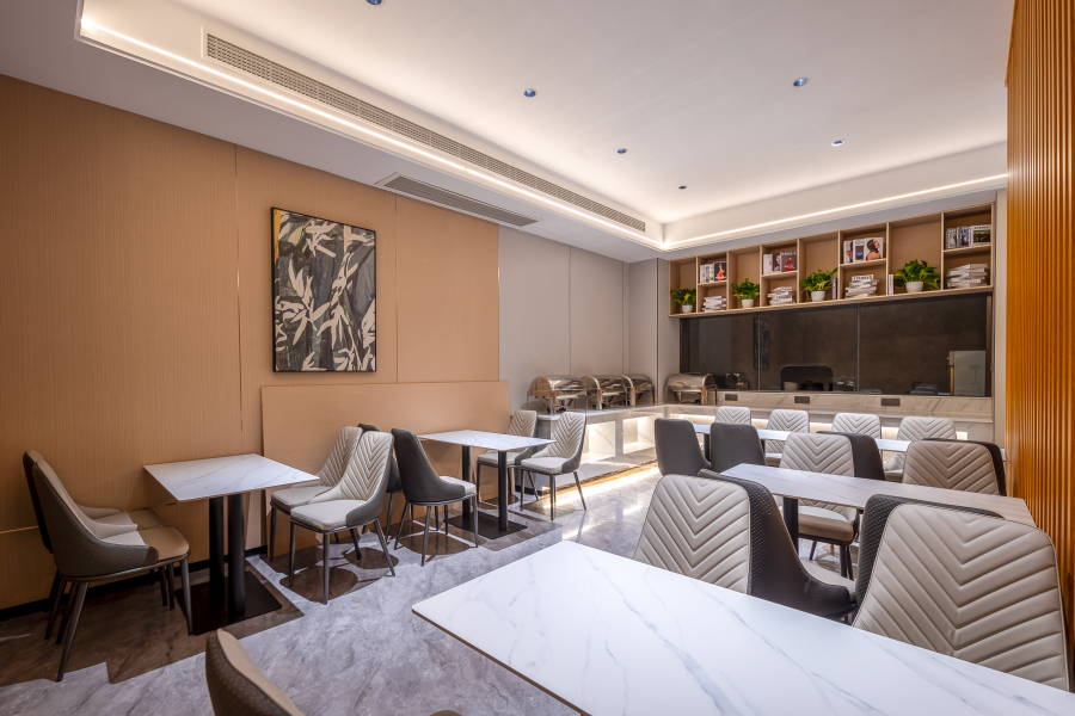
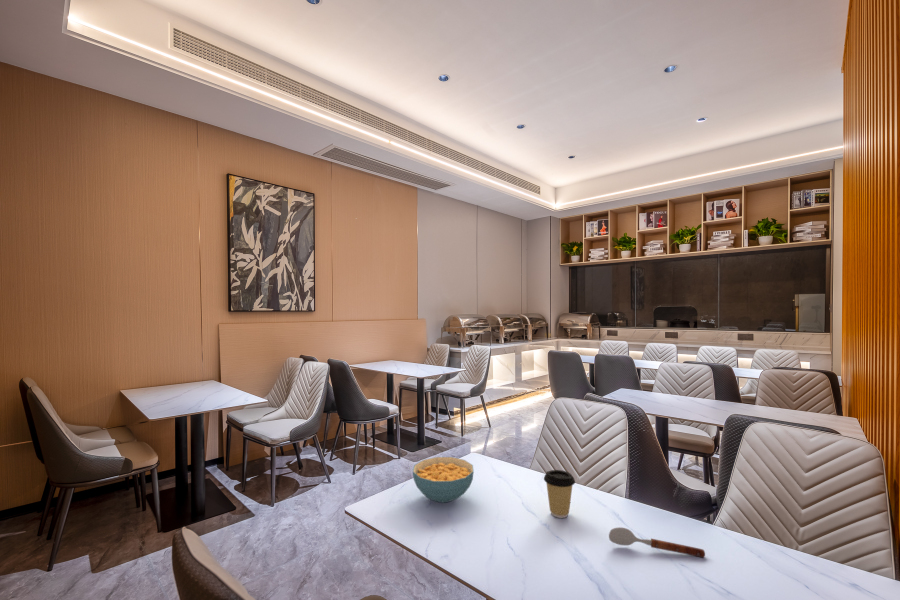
+ cereal bowl [412,456,475,504]
+ soupspoon [608,526,706,558]
+ coffee cup [543,469,576,519]
